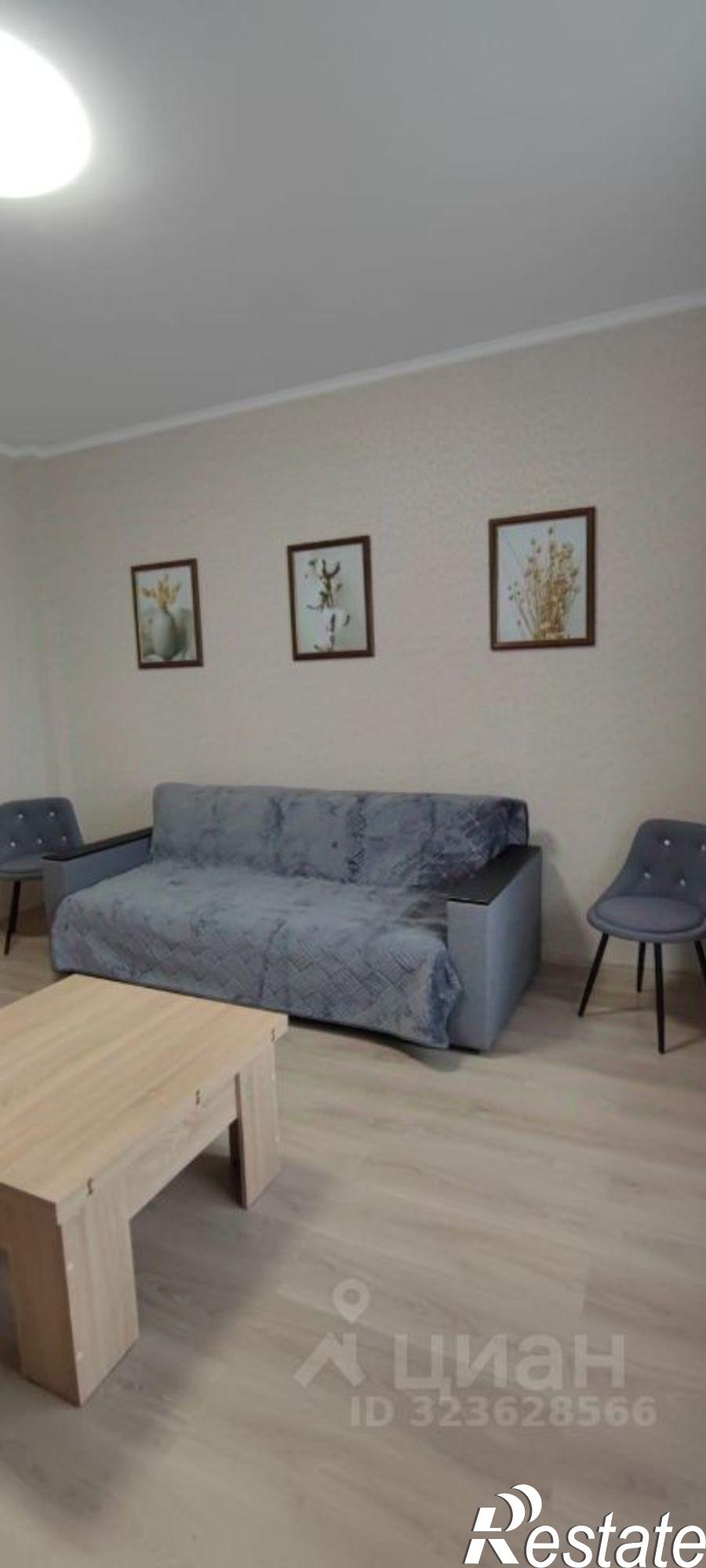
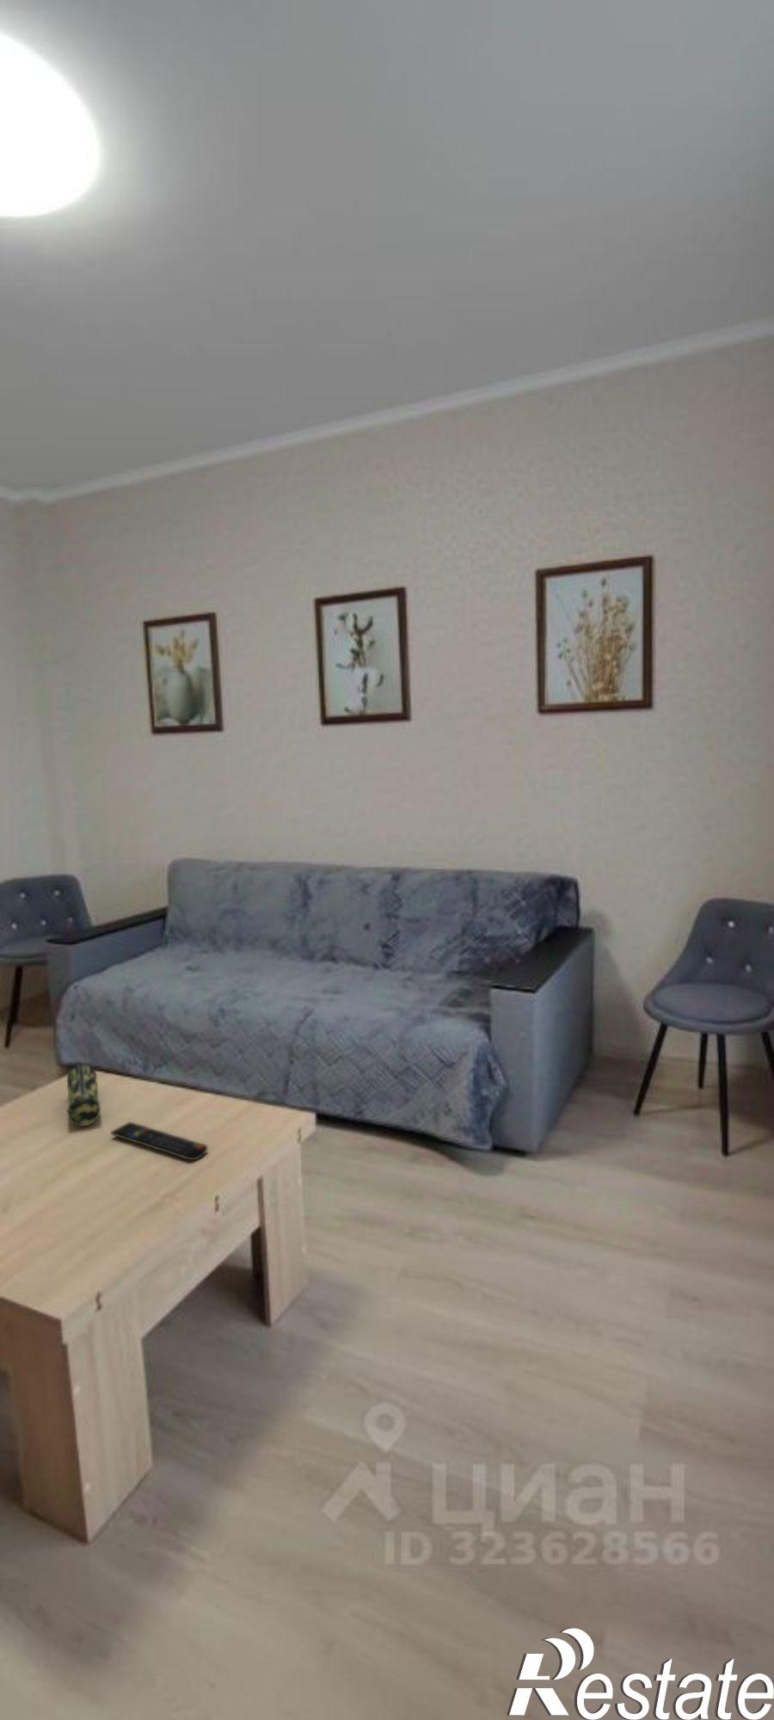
+ pencil case [66,1064,102,1128]
+ remote control [110,1121,208,1161]
